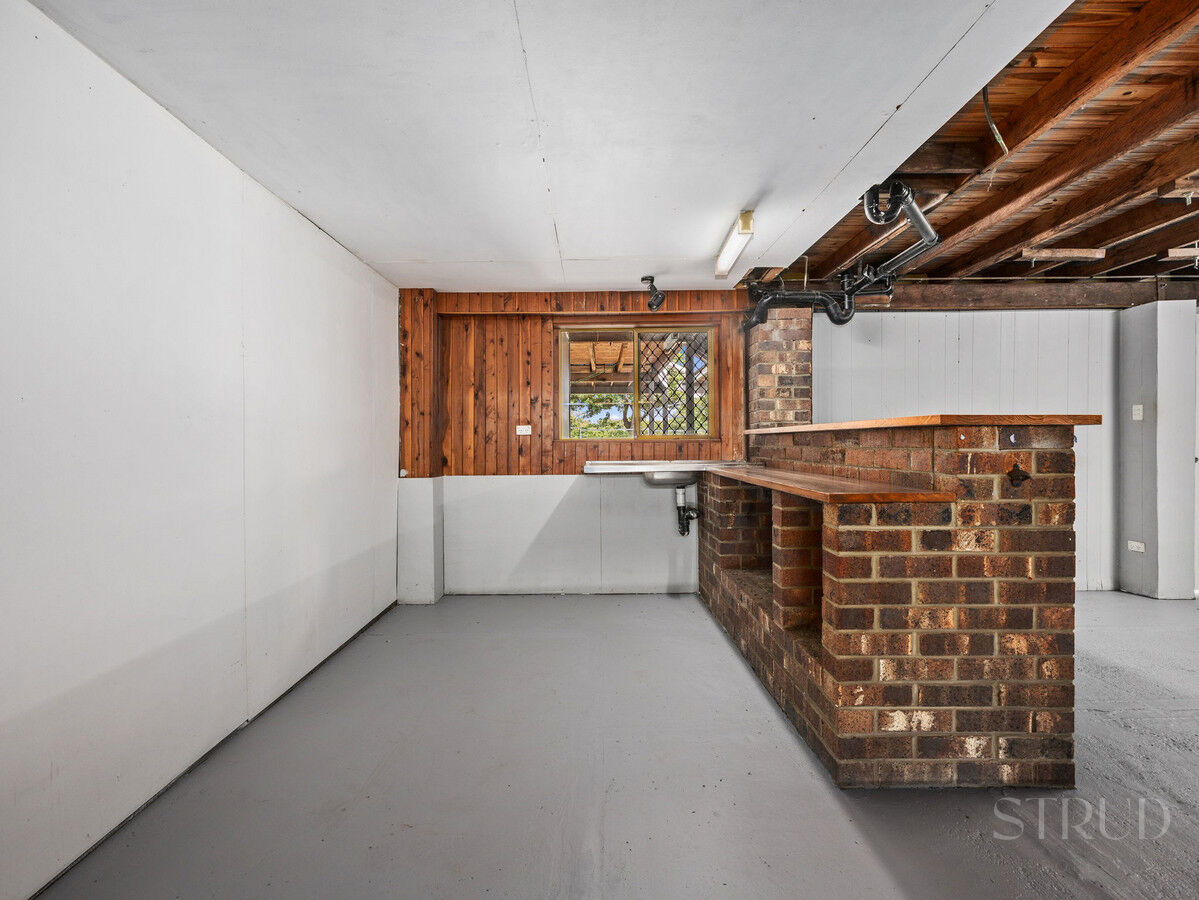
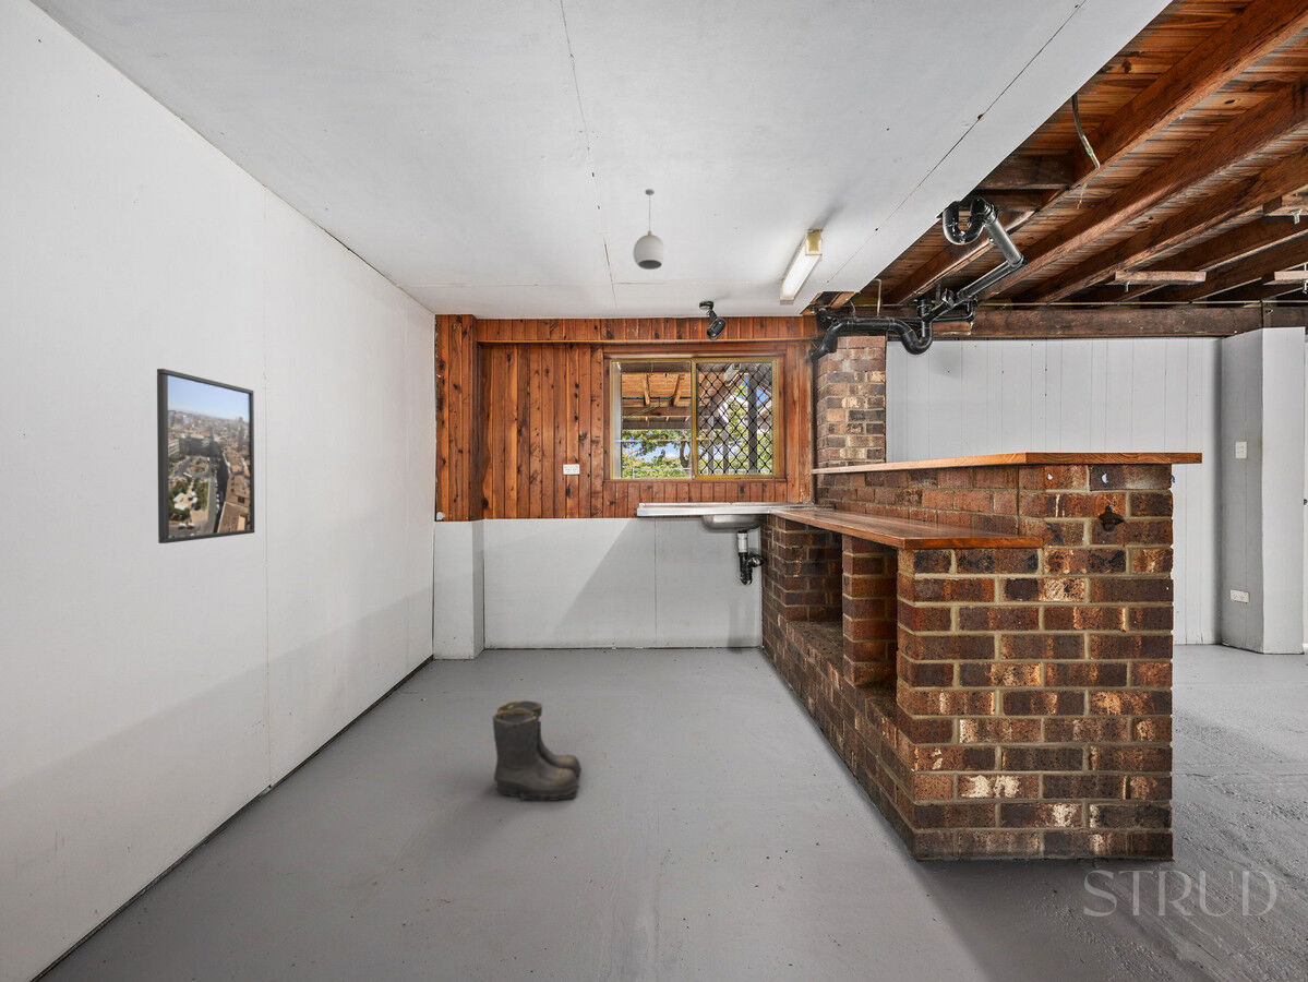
+ pendant light [633,188,668,271]
+ boots [492,699,583,802]
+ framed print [156,368,255,544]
